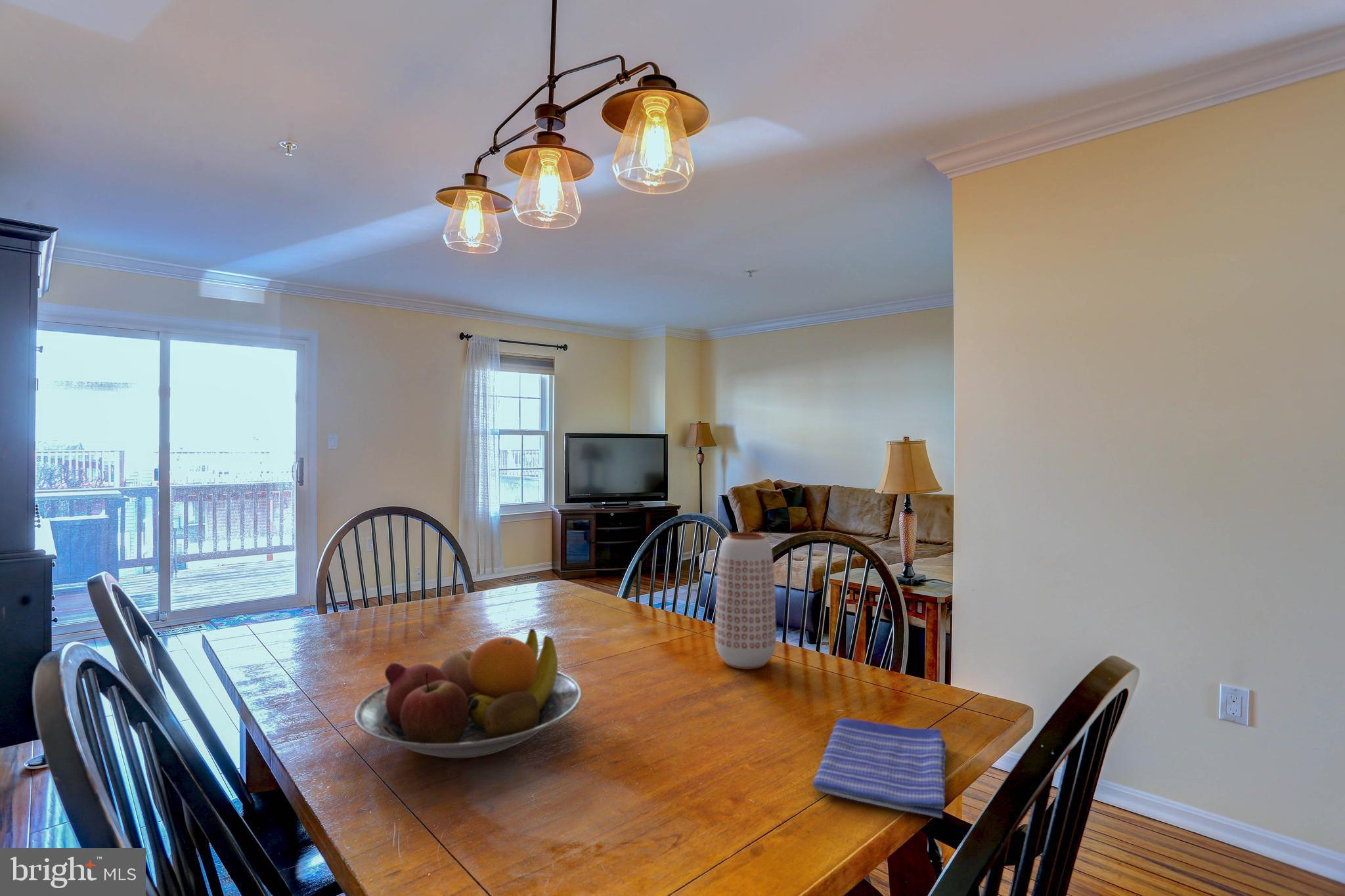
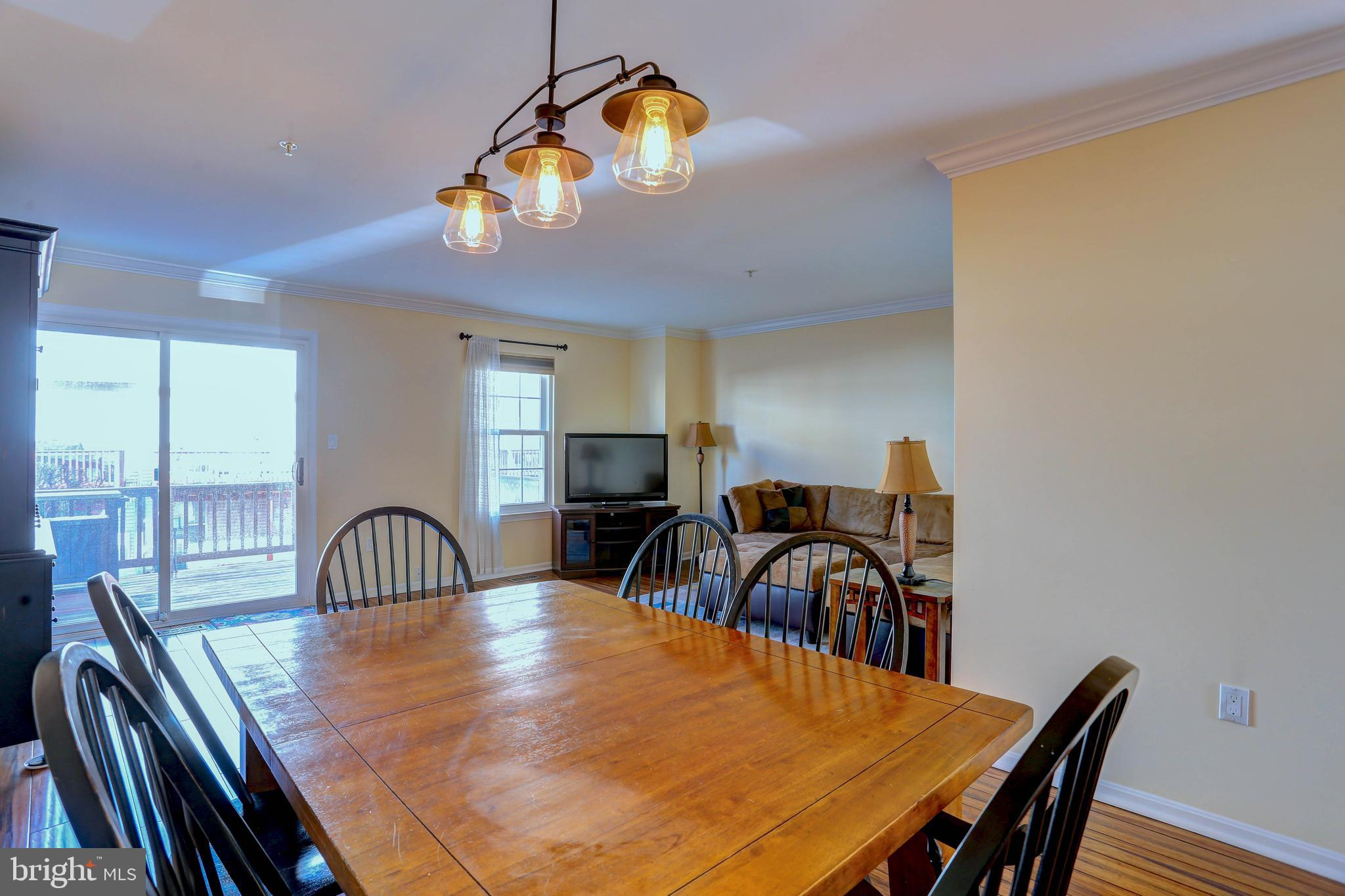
- dish towel [812,717,946,819]
- planter [714,532,777,670]
- fruit bowl [354,628,583,759]
